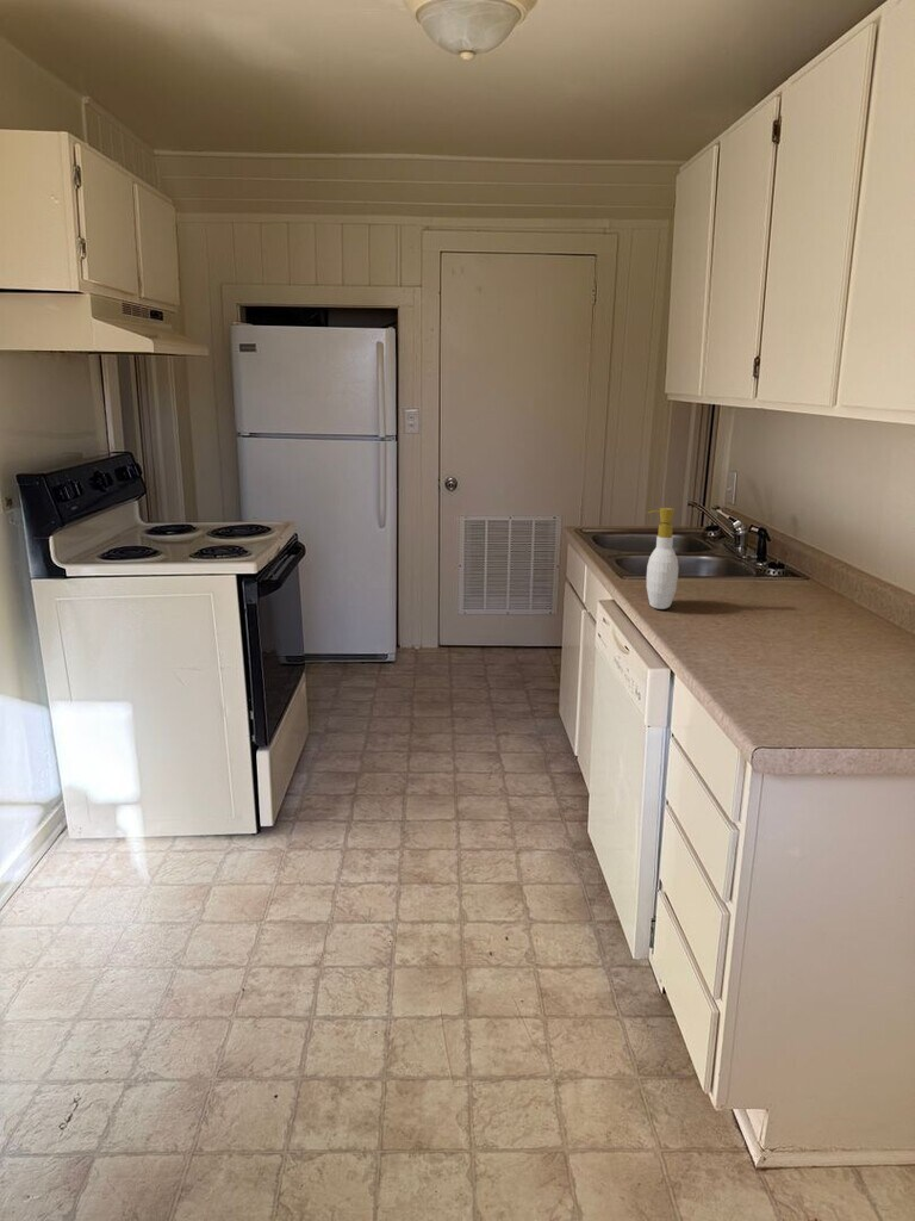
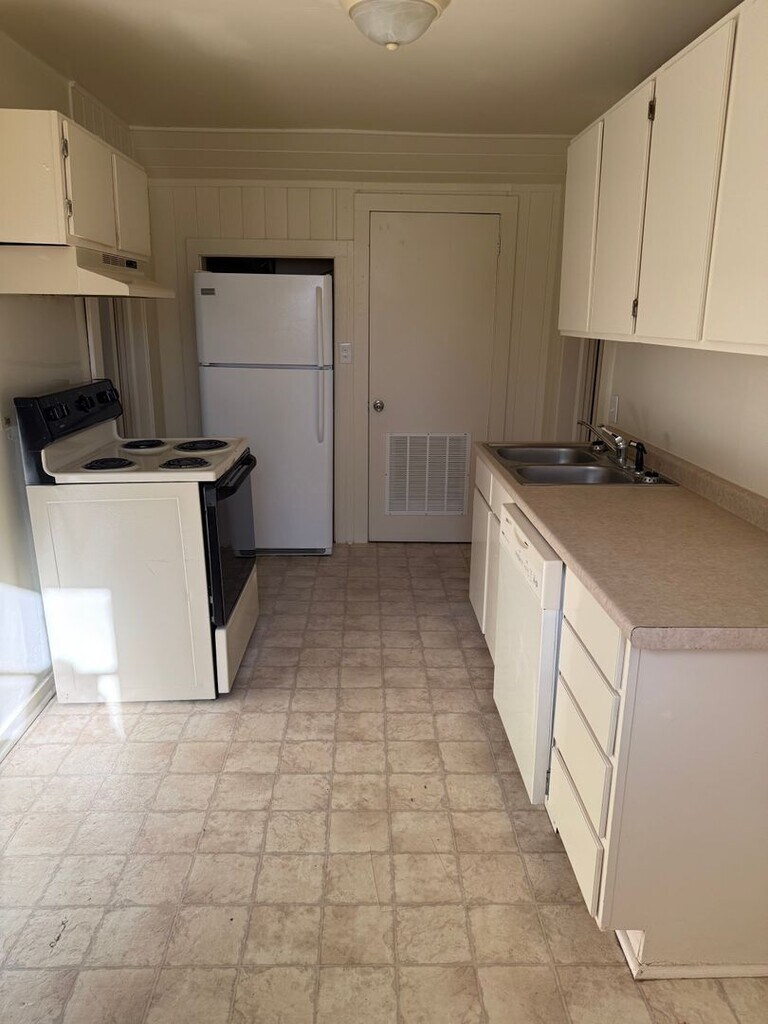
- soap bottle [646,507,680,610]
